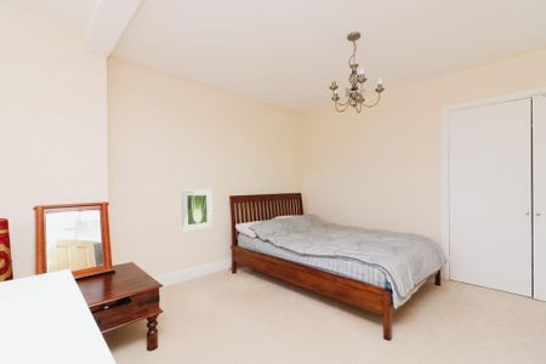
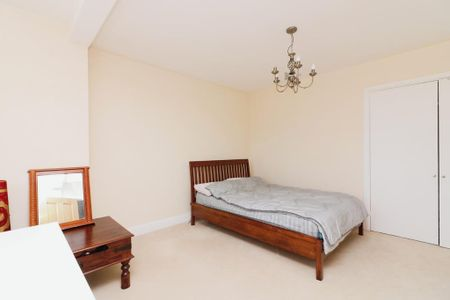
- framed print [181,188,214,233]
